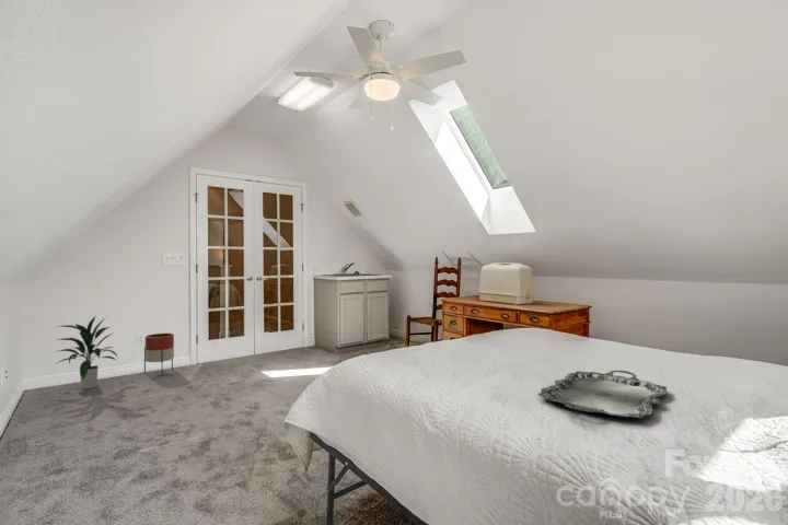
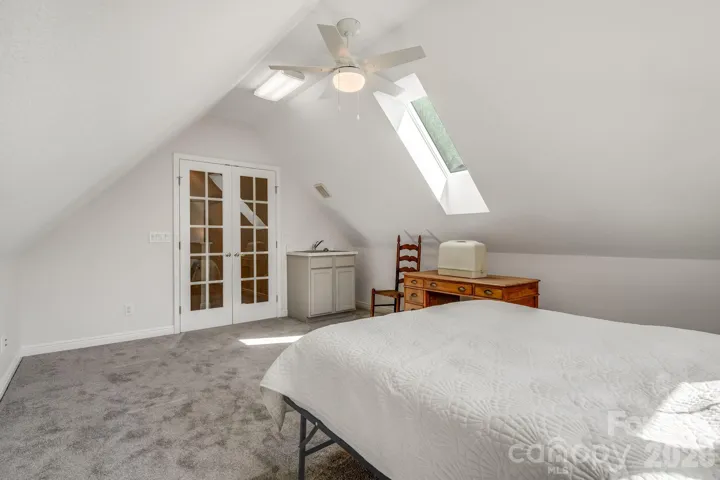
- serving tray [537,370,669,420]
- planter [143,332,175,377]
- indoor plant [54,315,118,390]
